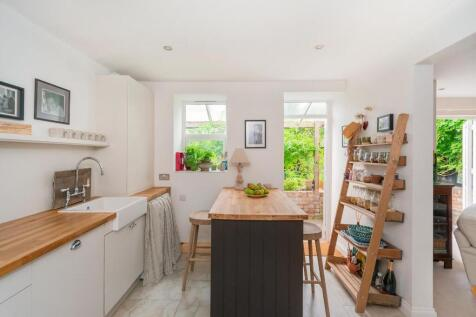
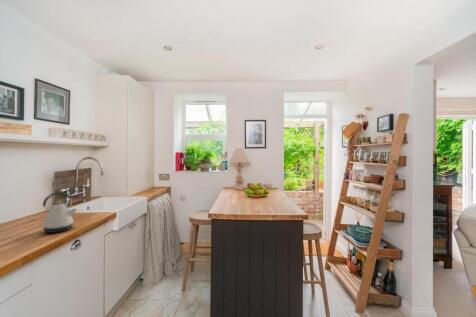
+ kettle [39,191,79,234]
